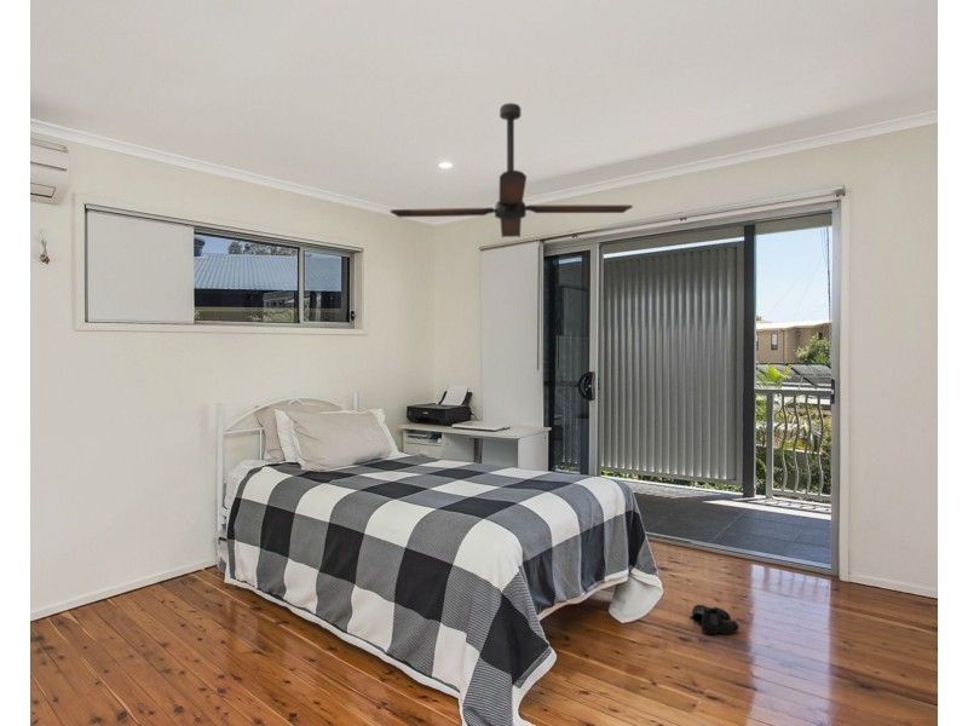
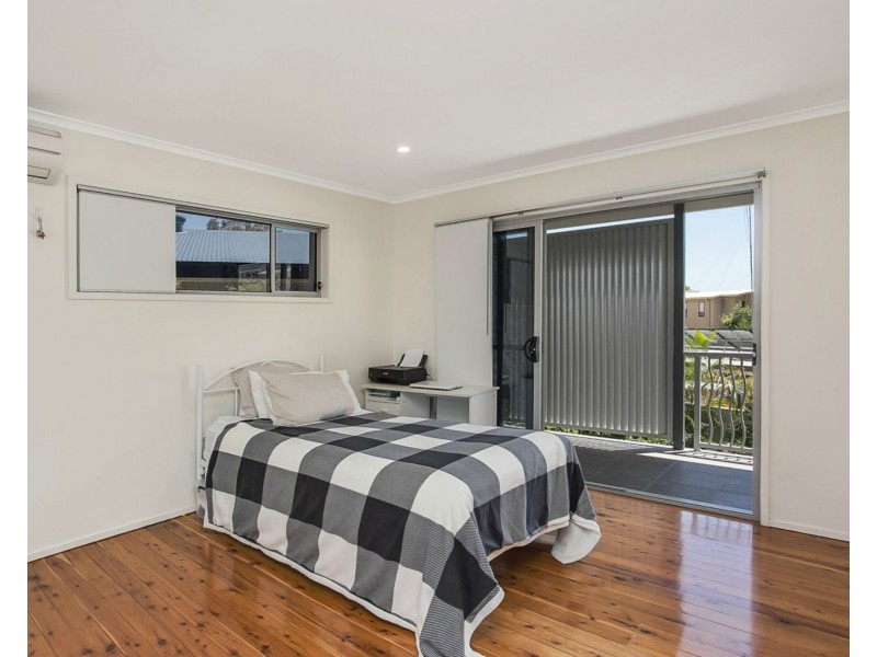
- ceiling fan [388,102,634,238]
- boots [688,604,741,635]
